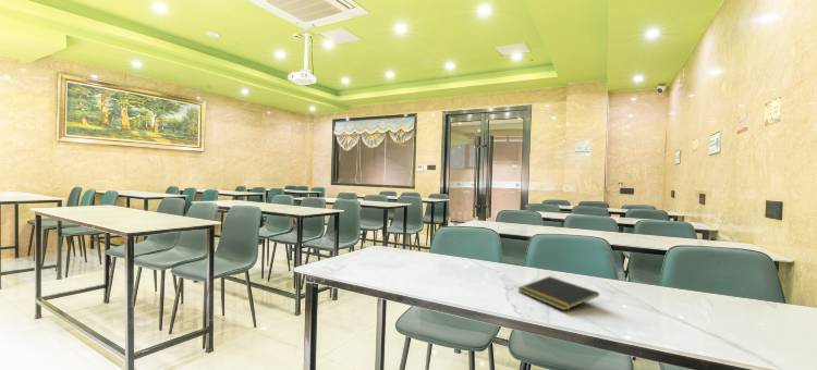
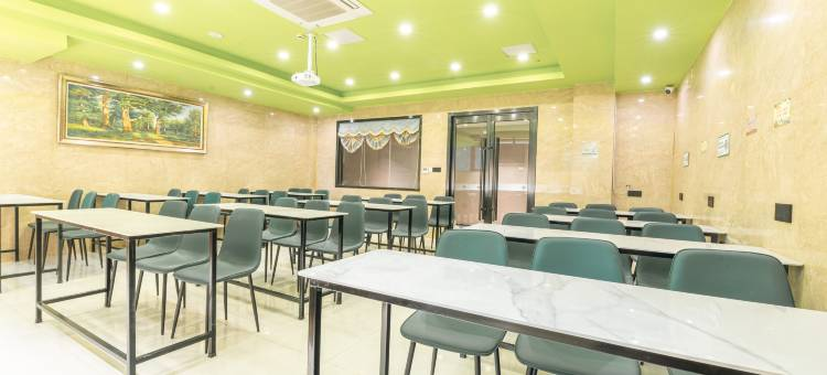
- notepad [516,275,600,311]
